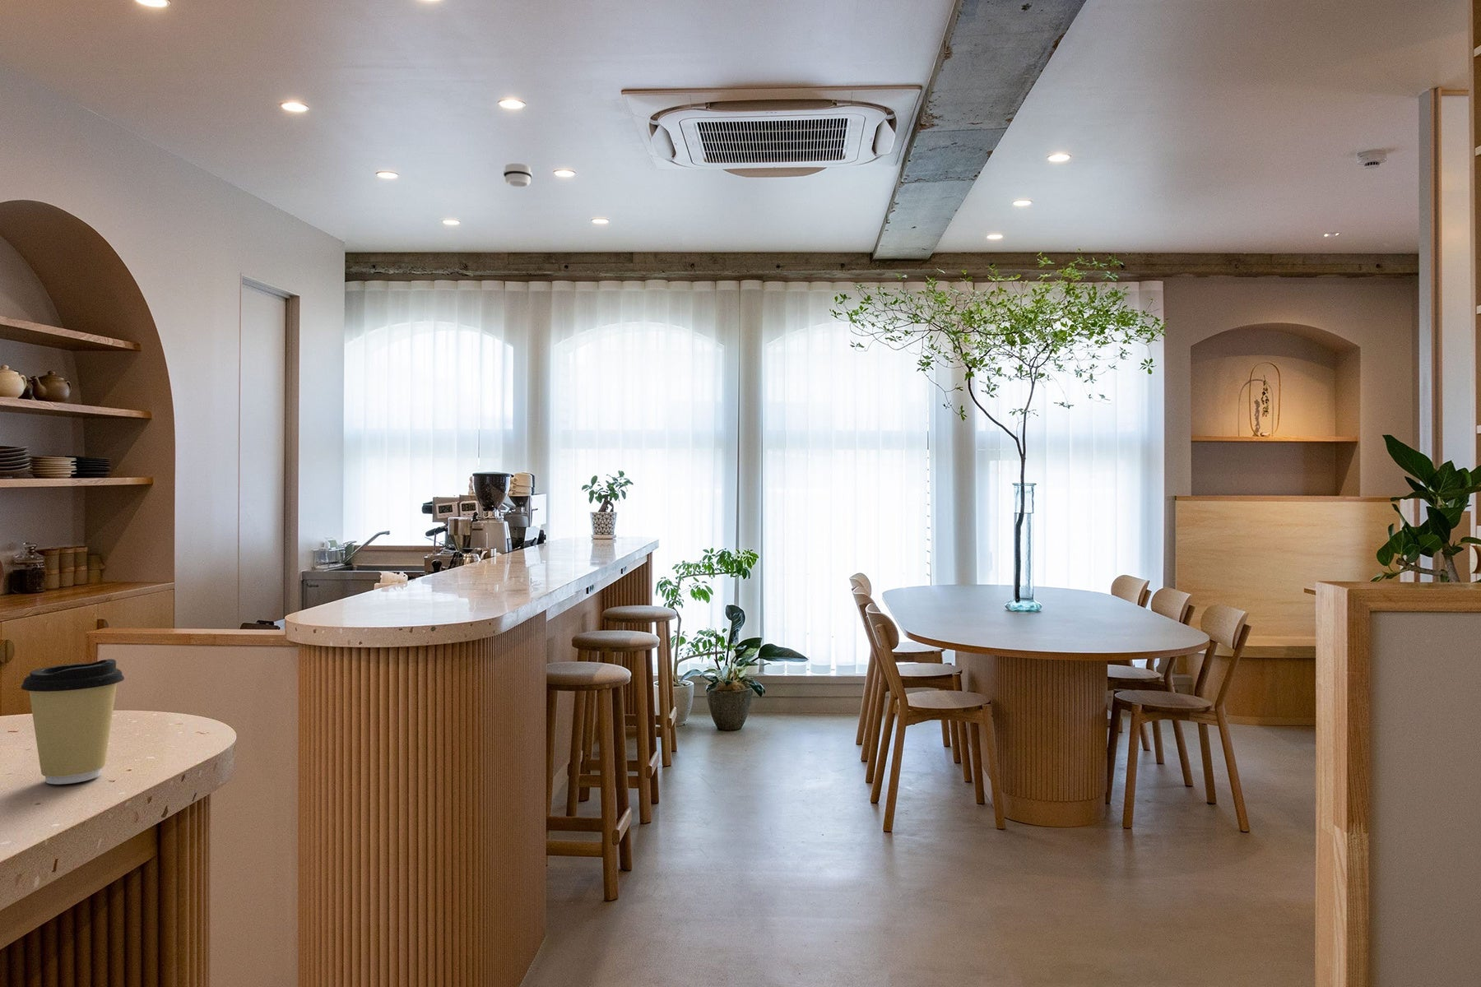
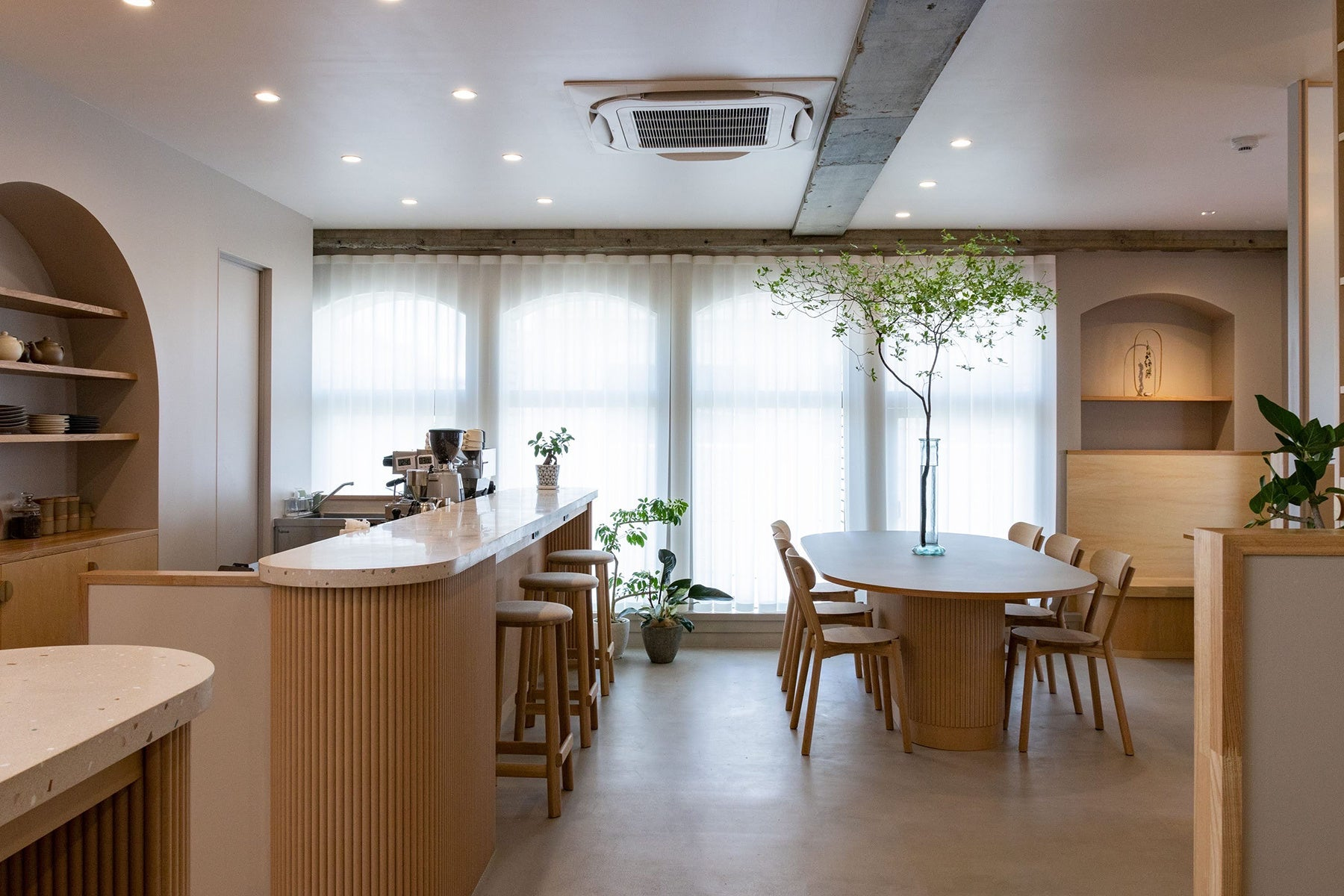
- smoke detector [502,163,533,187]
- coffee cup [20,658,125,784]
